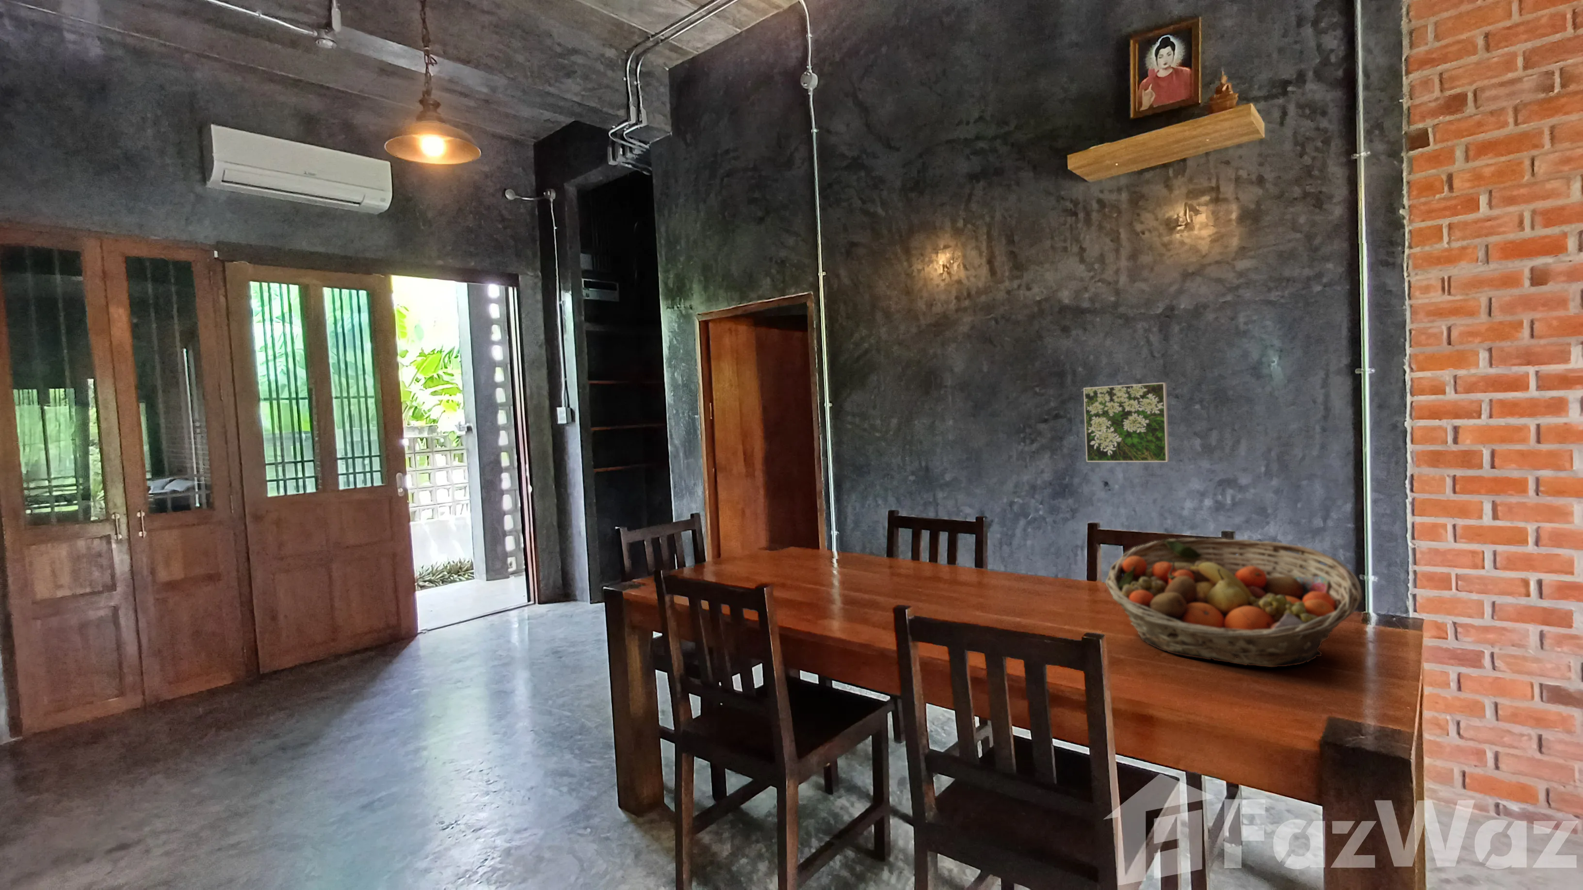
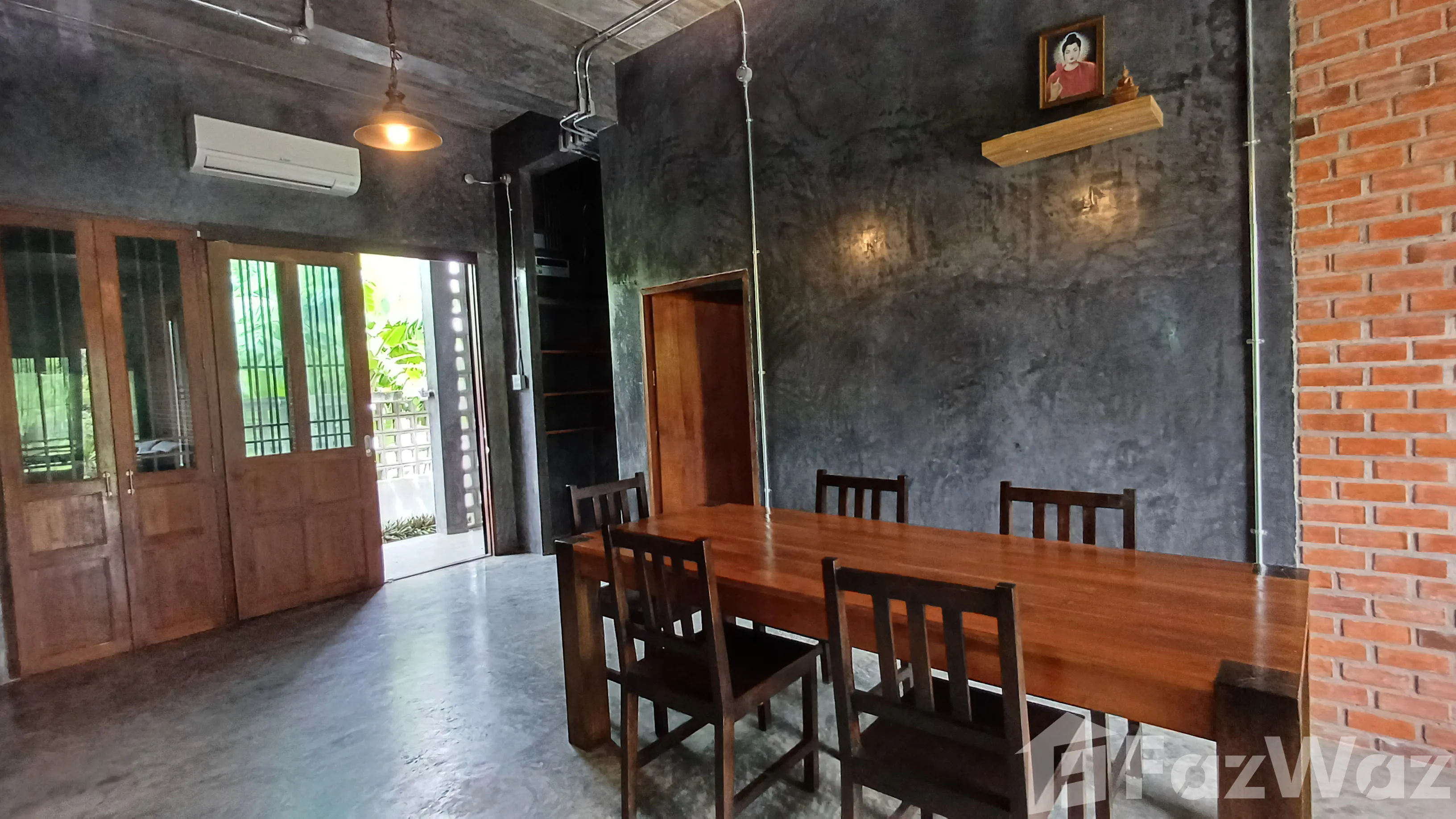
- fruit basket [1105,538,1362,667]
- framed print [1083,383,1170,463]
